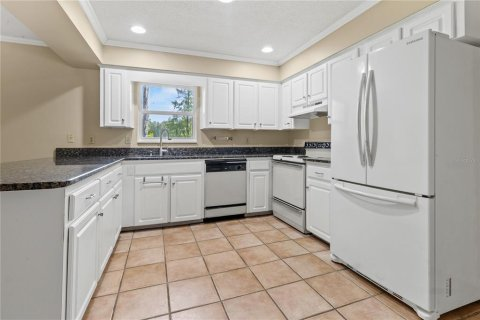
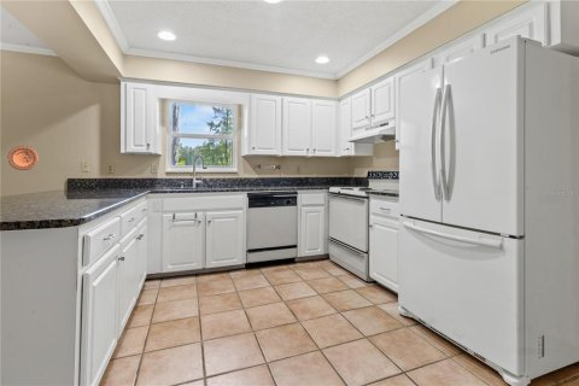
+ decorative plate [7,145,40,171]
